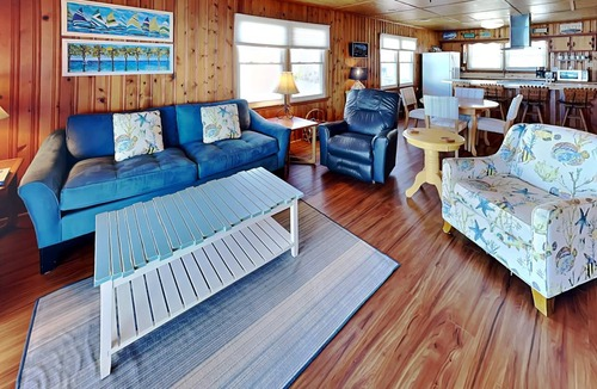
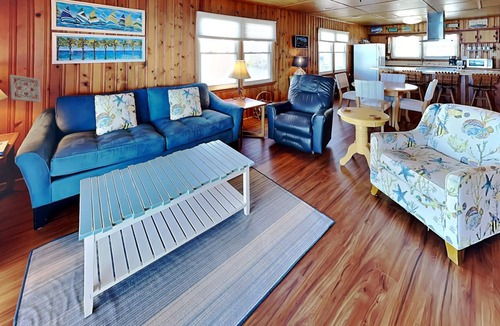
+ wall ornament [9,74,41,103]
